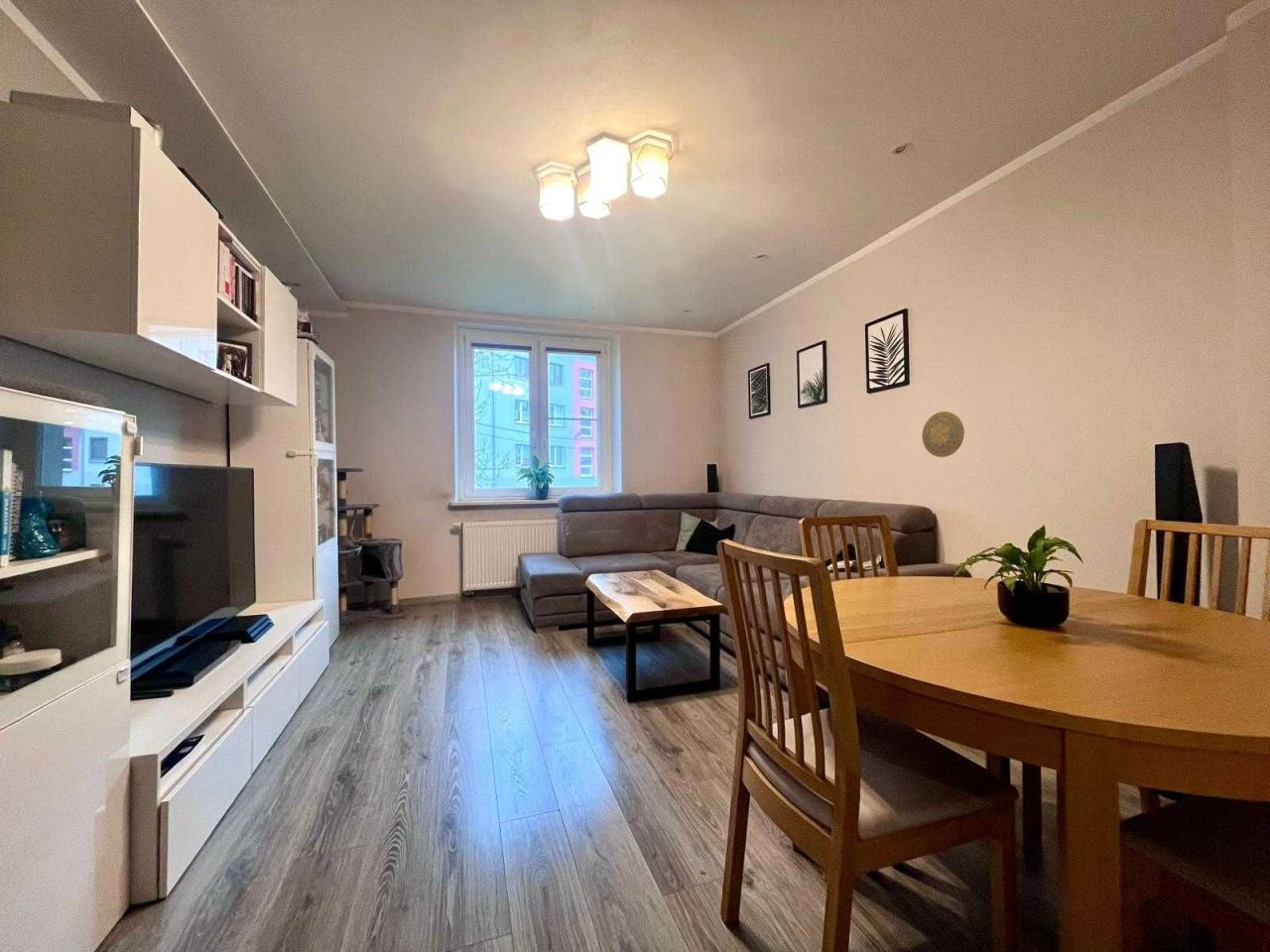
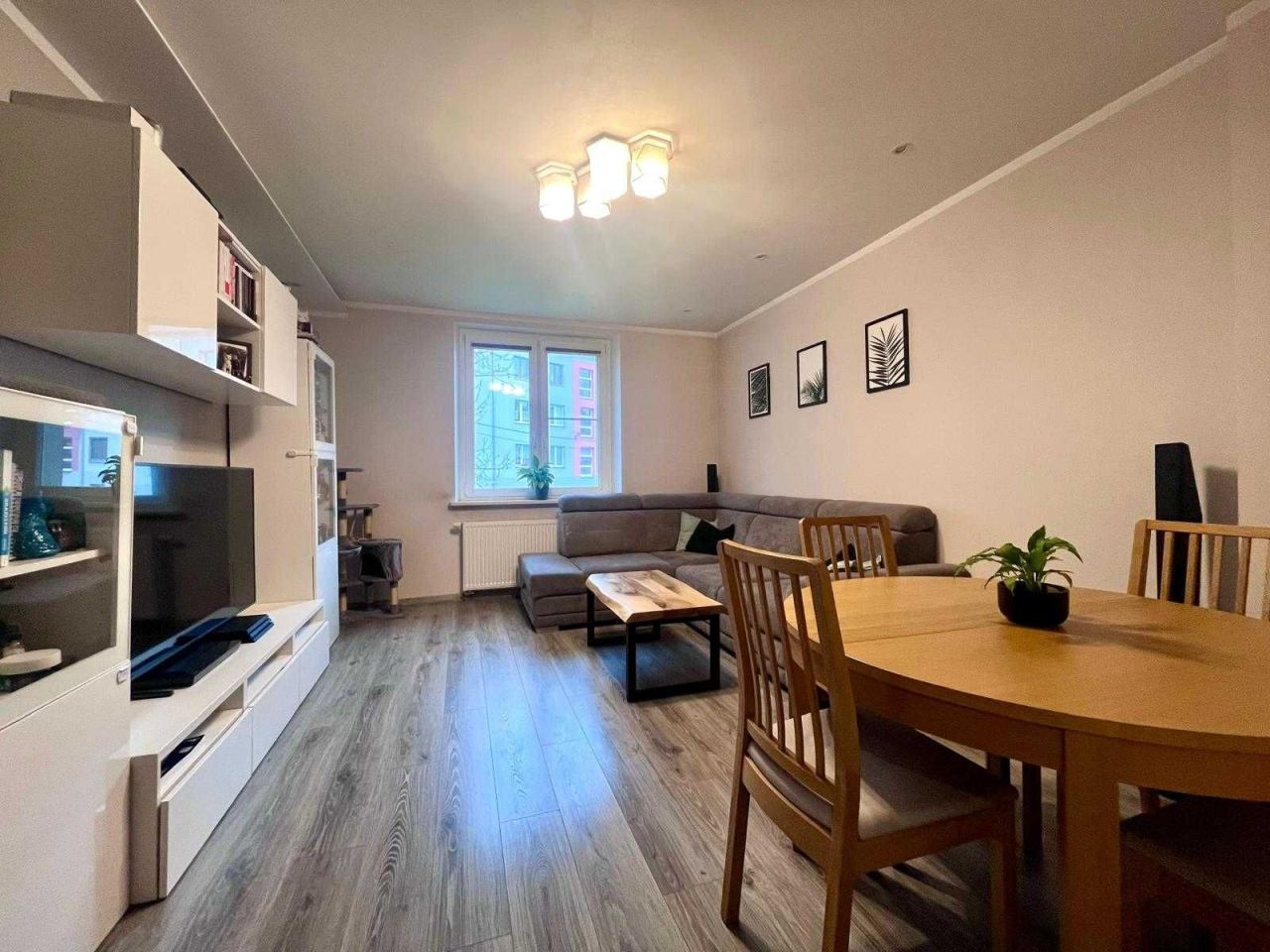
- decorative plate [921,411,965,458]
